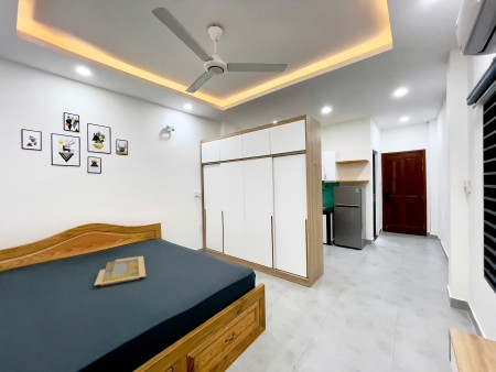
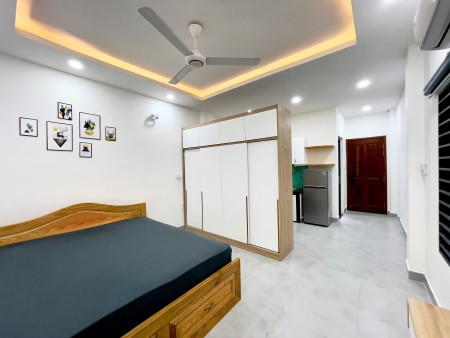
- serving tray [94,255,147,287]
